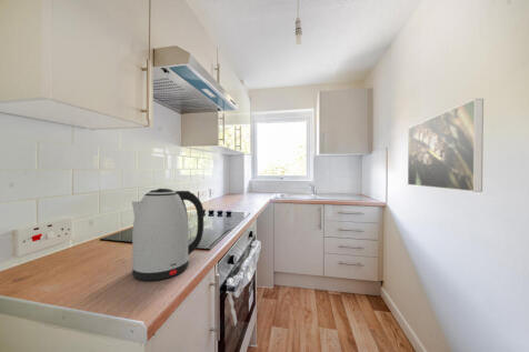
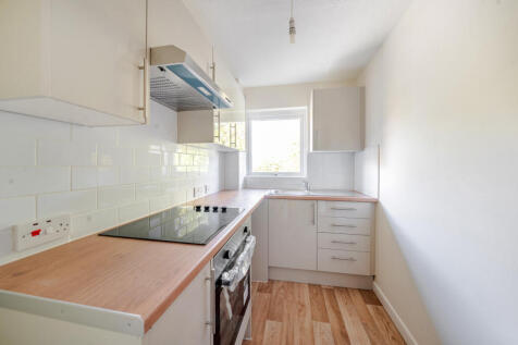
- kettle [131,188,204,282]
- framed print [407,98,485,193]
